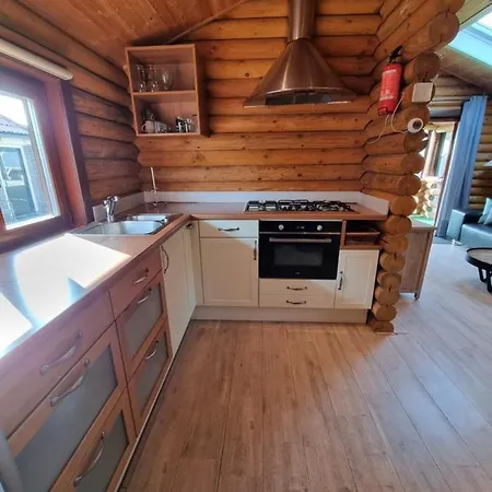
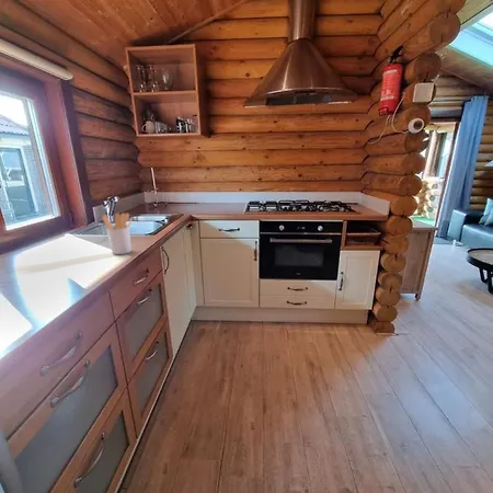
+ utensil holder [101,211,134,255]
